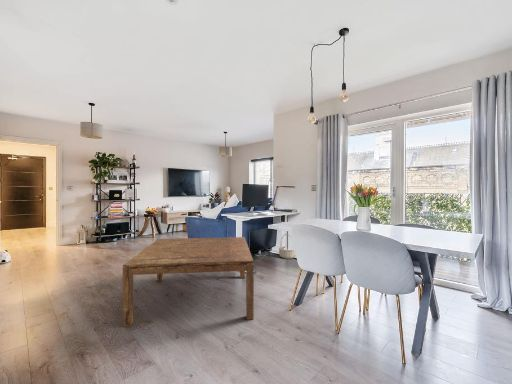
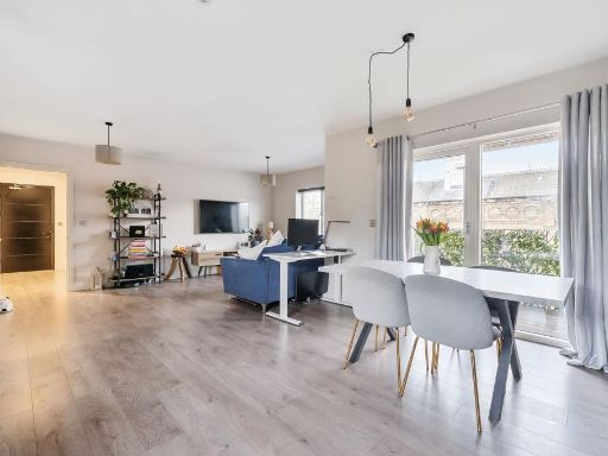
- basket [278,233,296,260]
- coffee table [122,236,255,328]
